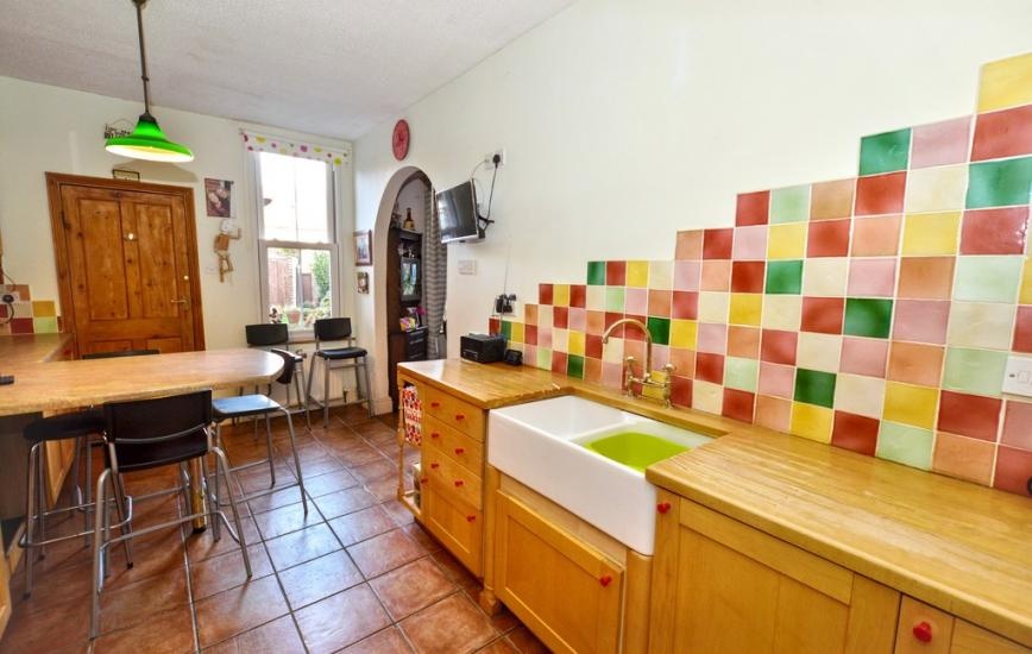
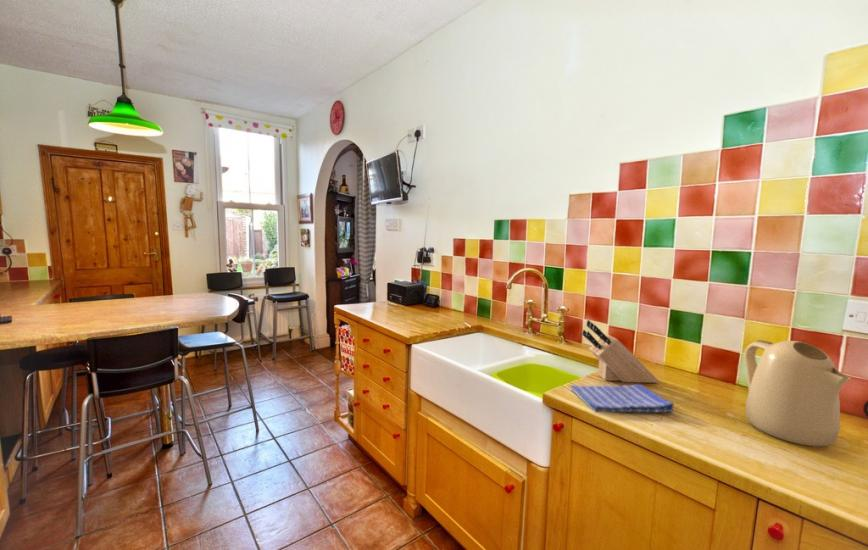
+ knife block [581,319,659,384]
+ kettle [743,339,852,447]
+ dish towel [569,383,675,413]
